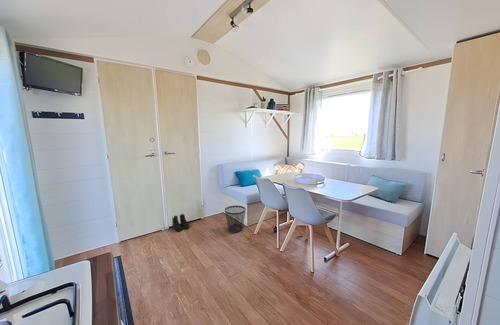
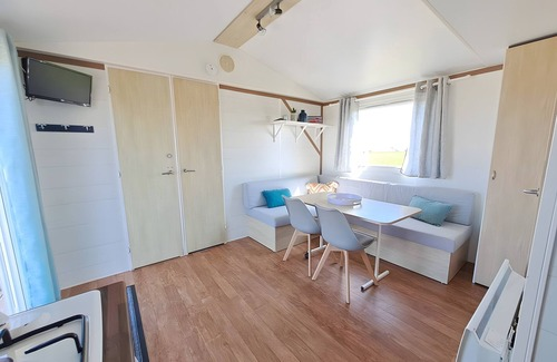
- boots [171,213,190,233]
- wastebasket [224,205,247,234]
